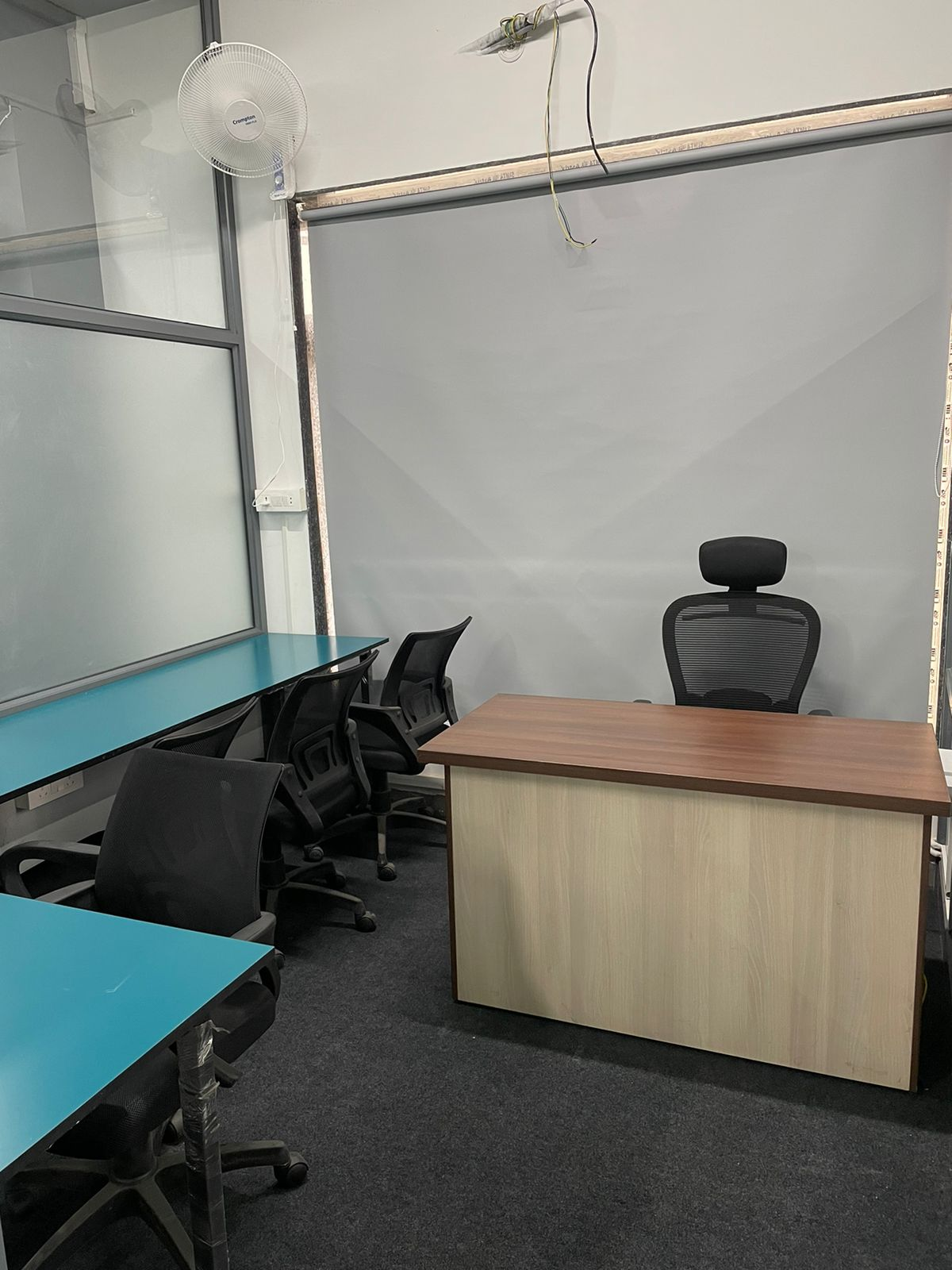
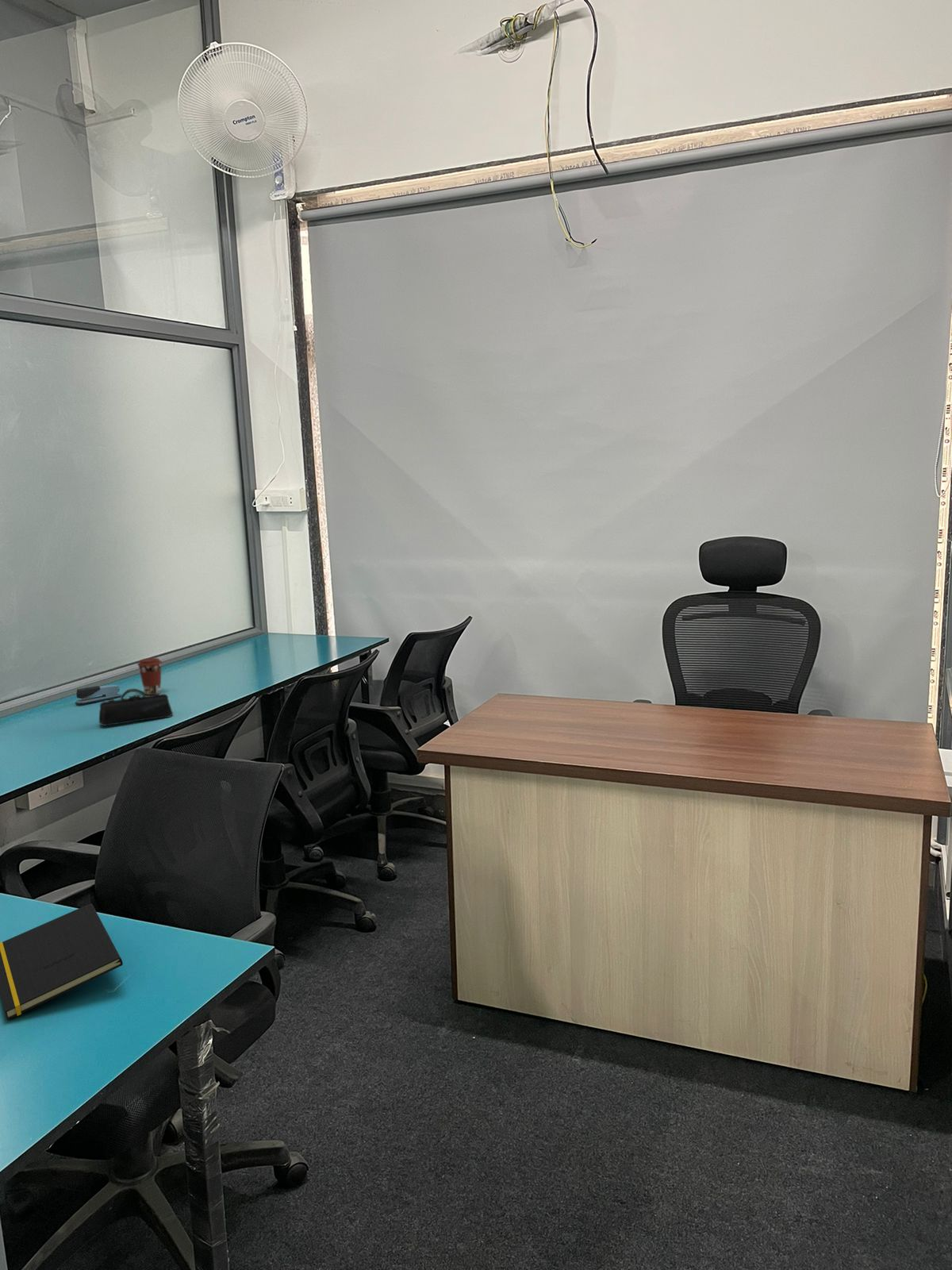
+ pencil case [98,688,174,726]
+ stapler [75,684,121,706]
+ coffee cup [136,657,163,695]
+ notepad [0,902,124,1021]
